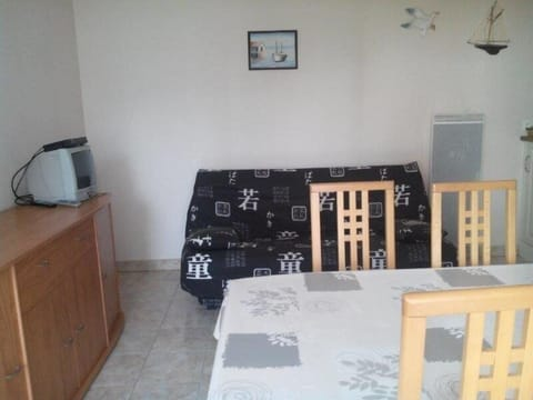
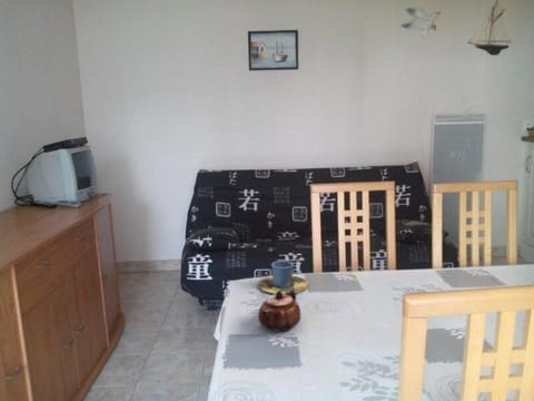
+ cup [257,260,309,295]
+ teapot [257,287,301,332]
